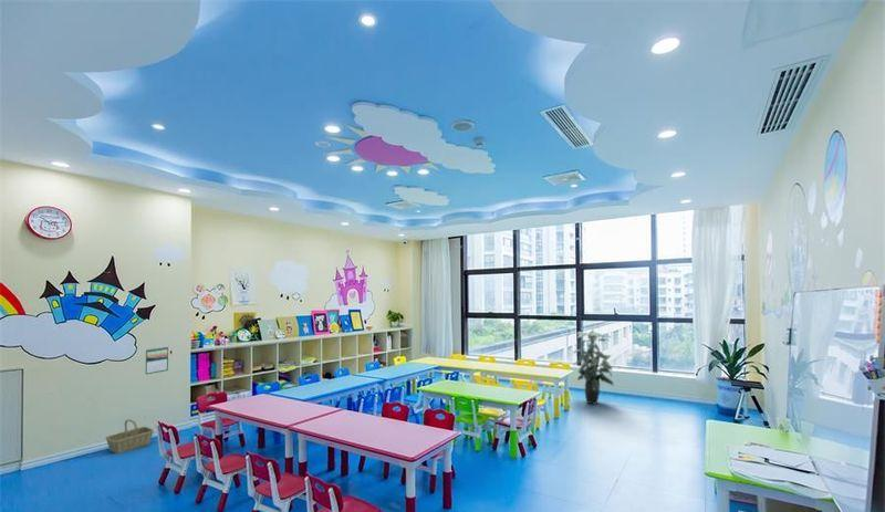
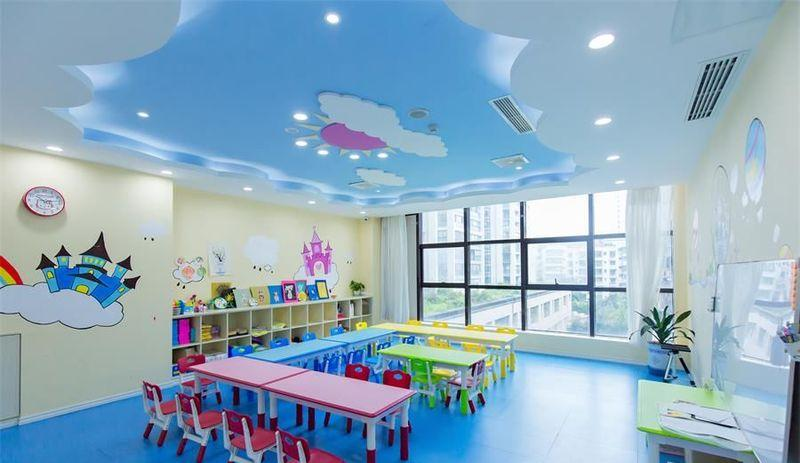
- indoor plant [573,325,614,406]
- calendar [144,345,169,376]
- basket [104,418,155,454]
